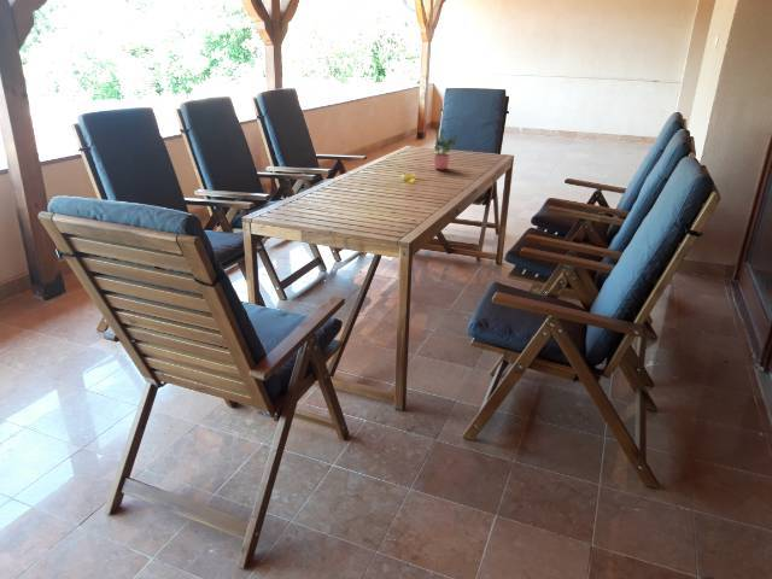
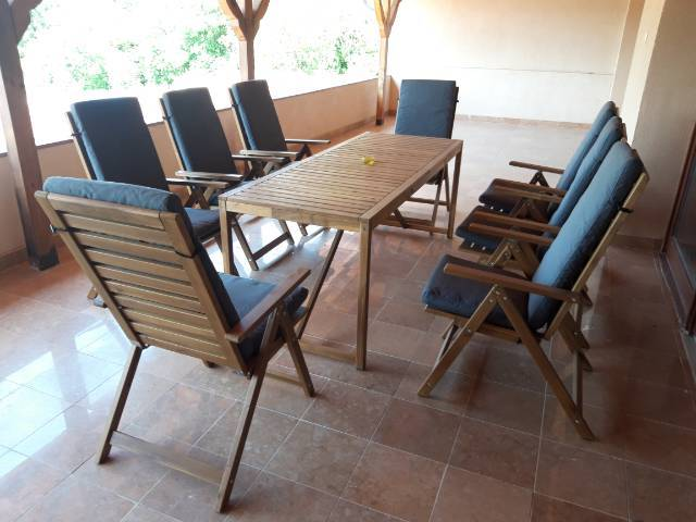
- potted plant [433,124,458,170]
